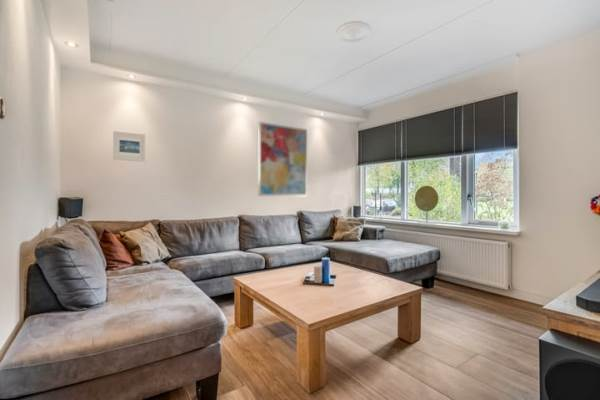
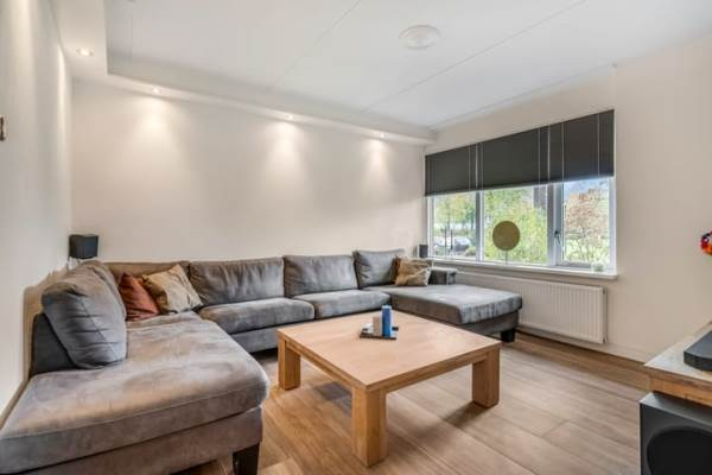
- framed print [112,130,146,163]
- wall art [257,121,308,197]
